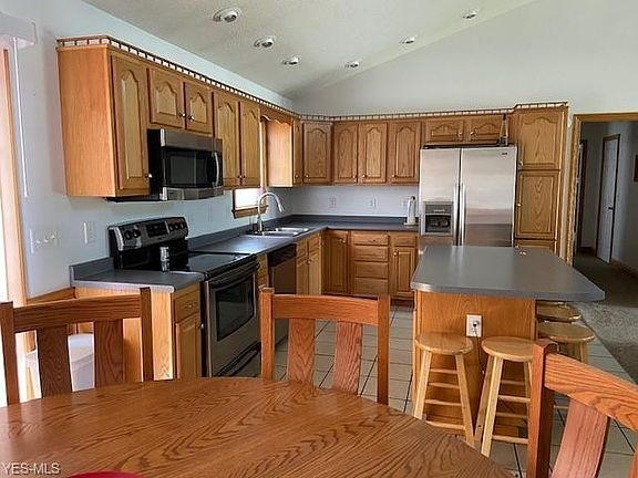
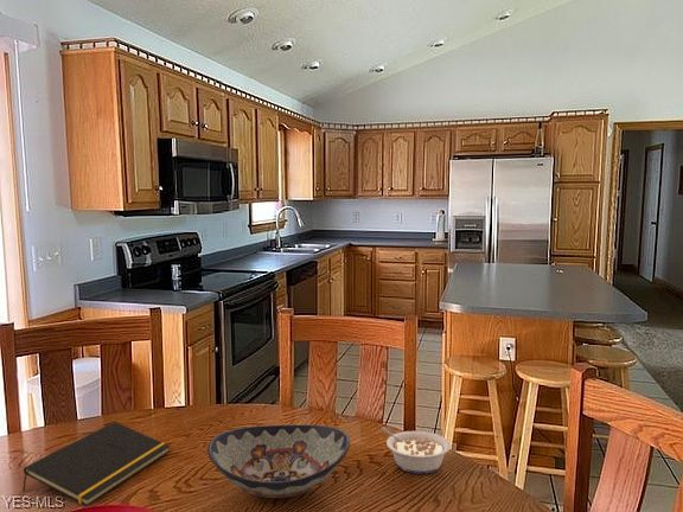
+ decorative bowl [206,423,351,499]
+ notepad [21,421,171,507]
+ legume [379,427,452,475]
